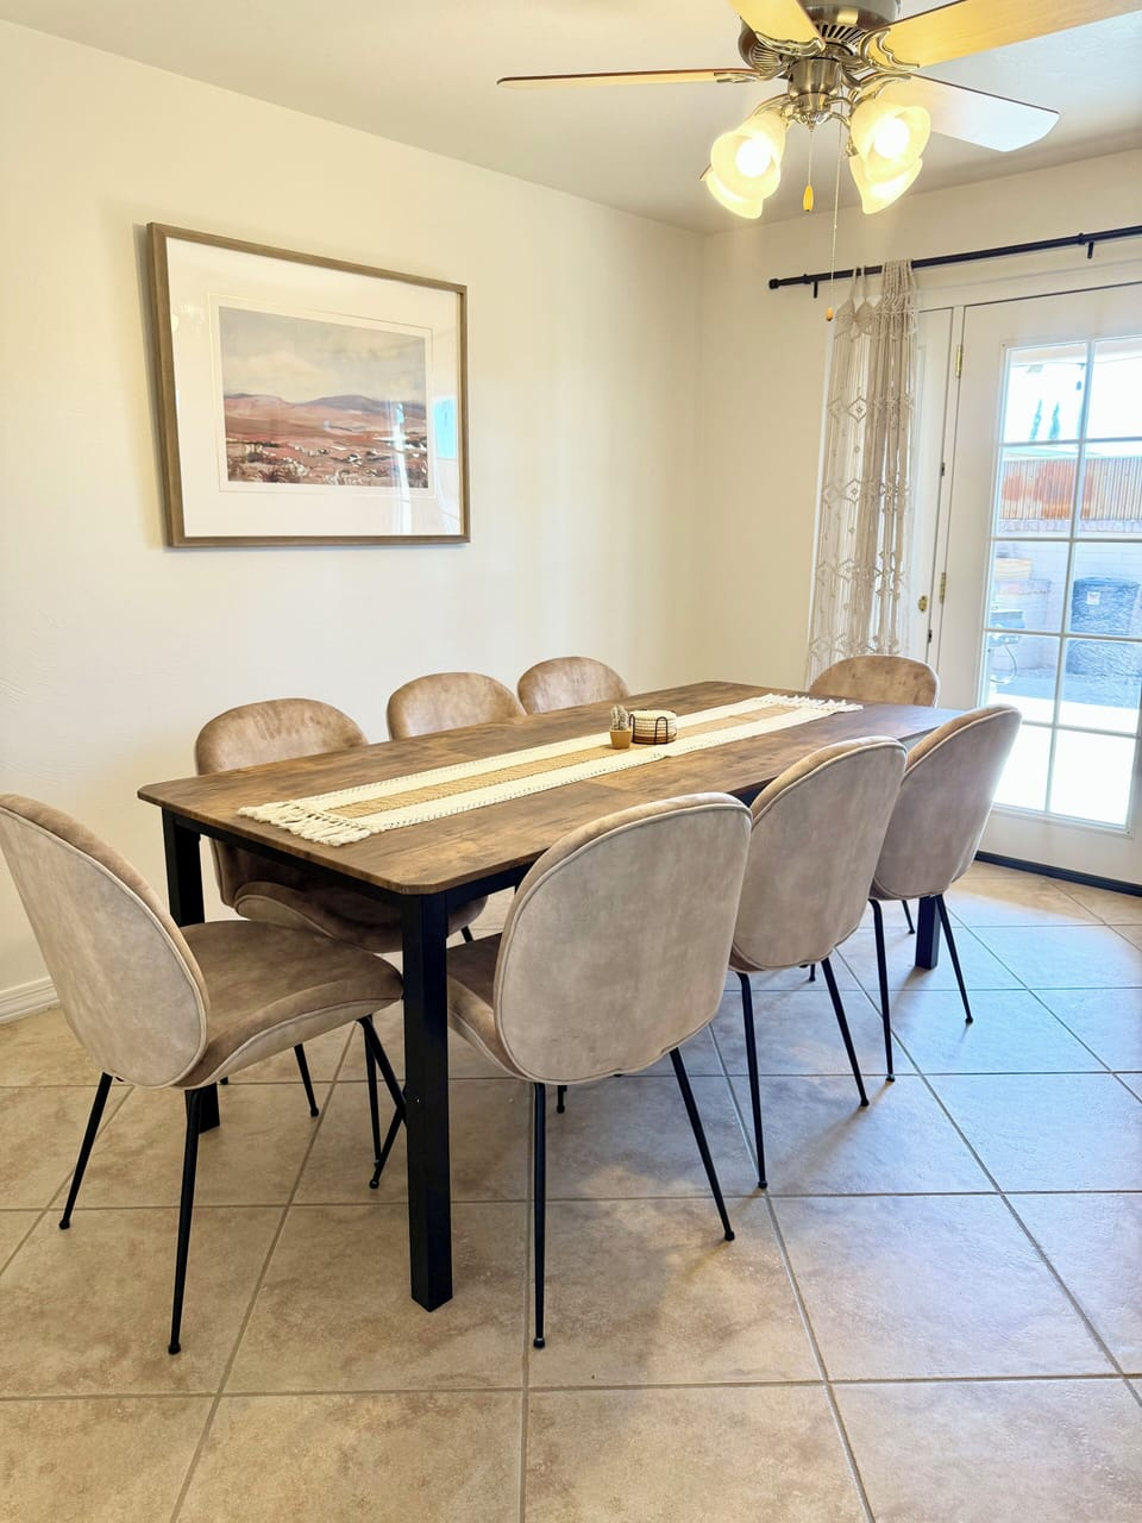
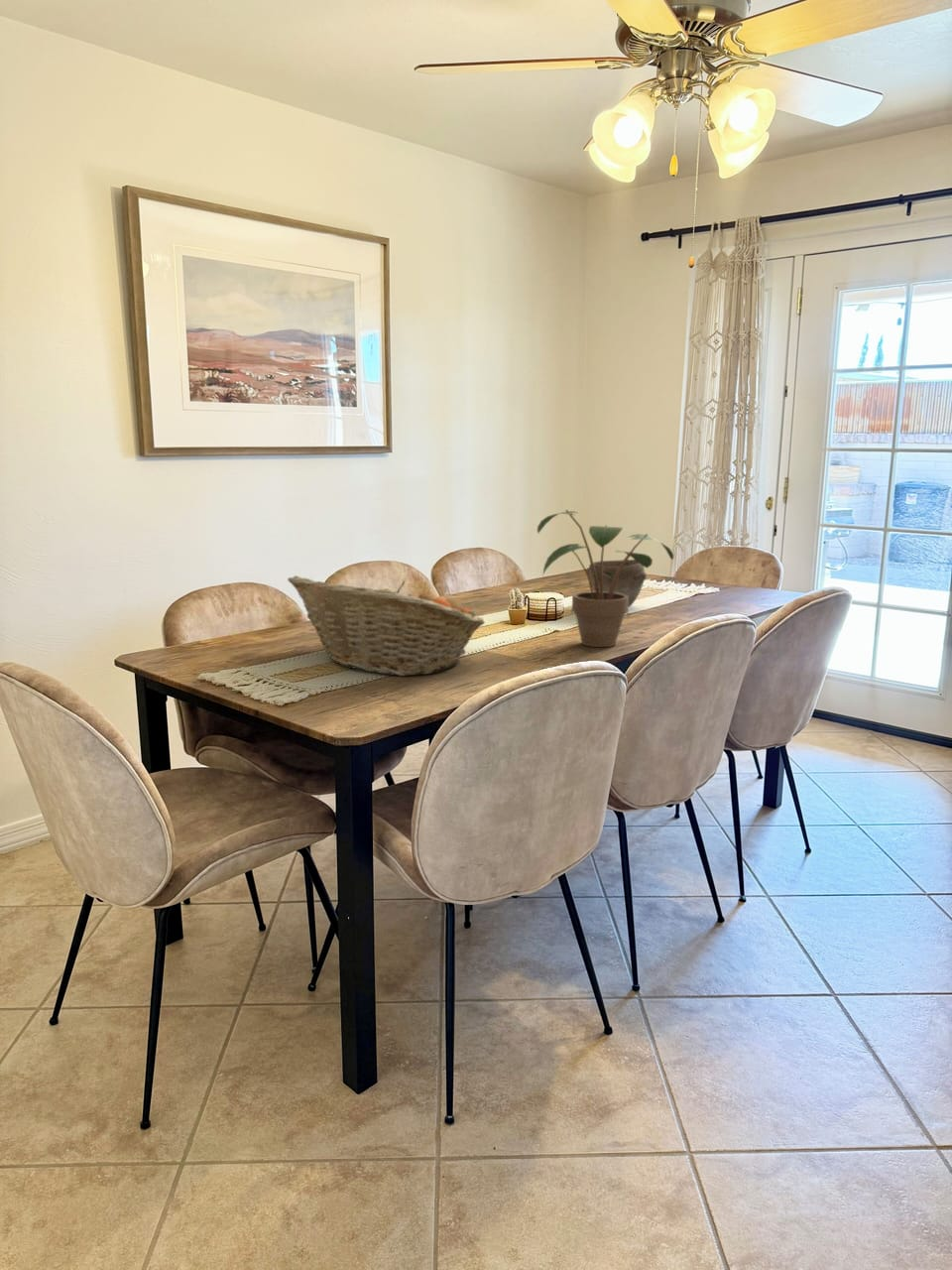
+ fruit basket [287,574,486,677]
+ bowl [585,559,648,609]
+ potted plant [536,509,674,648]
